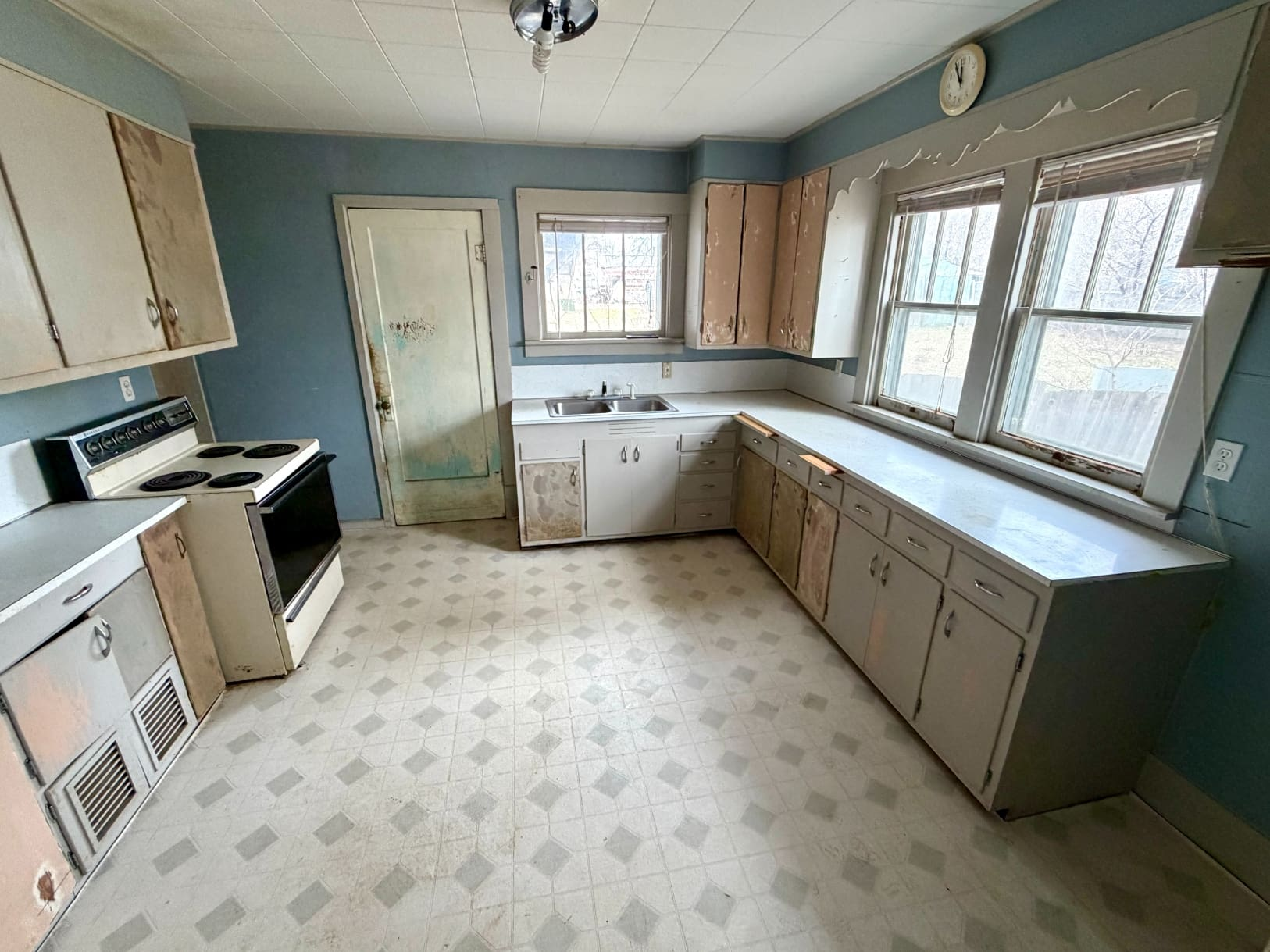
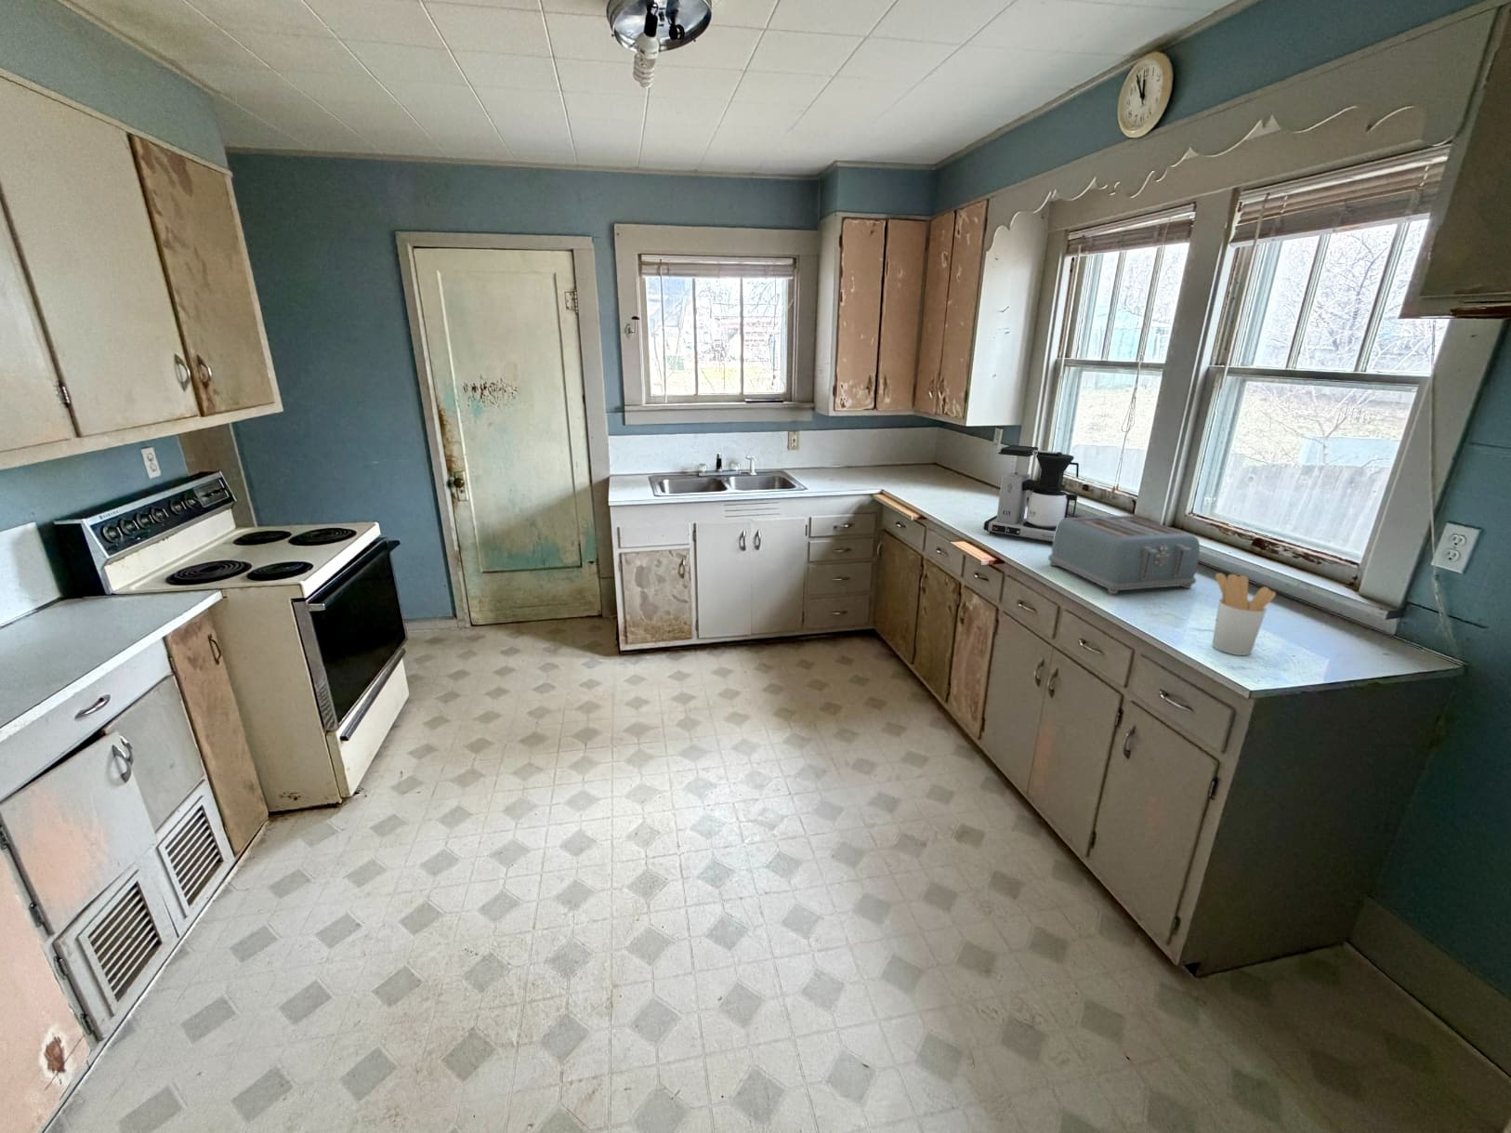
+ coffee maker [983,444,1080,543]
+ utensil holder [1211,571,1277,656]
+ toaster [1047,514,1200,595]
